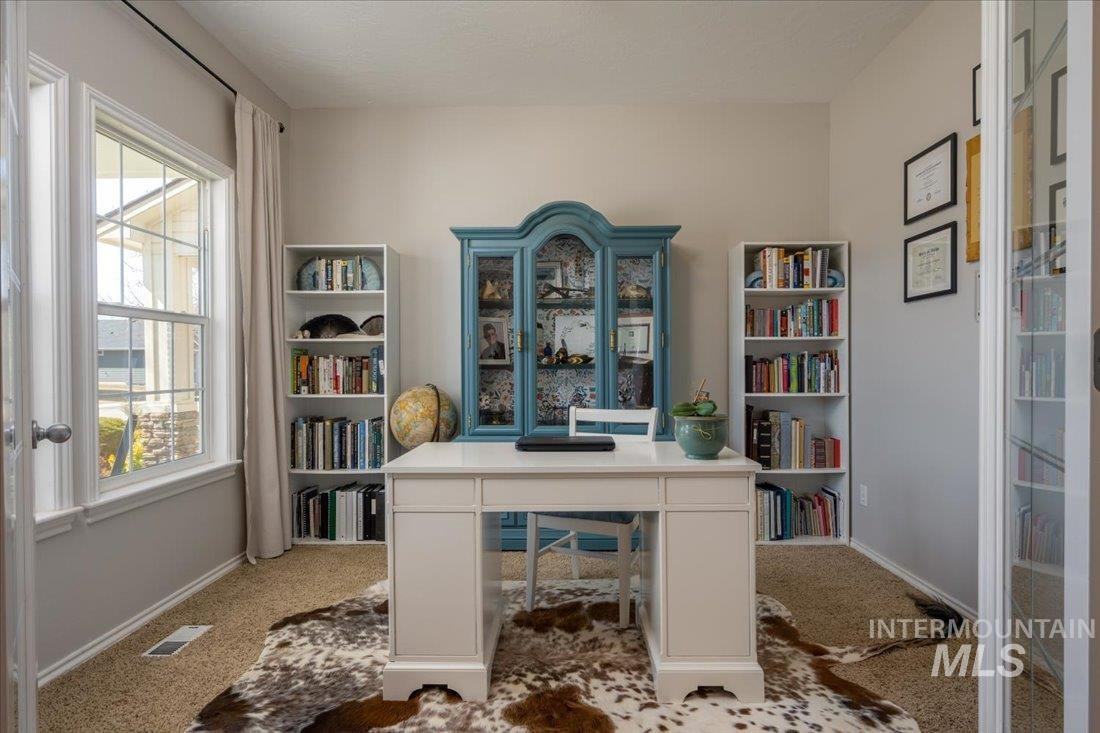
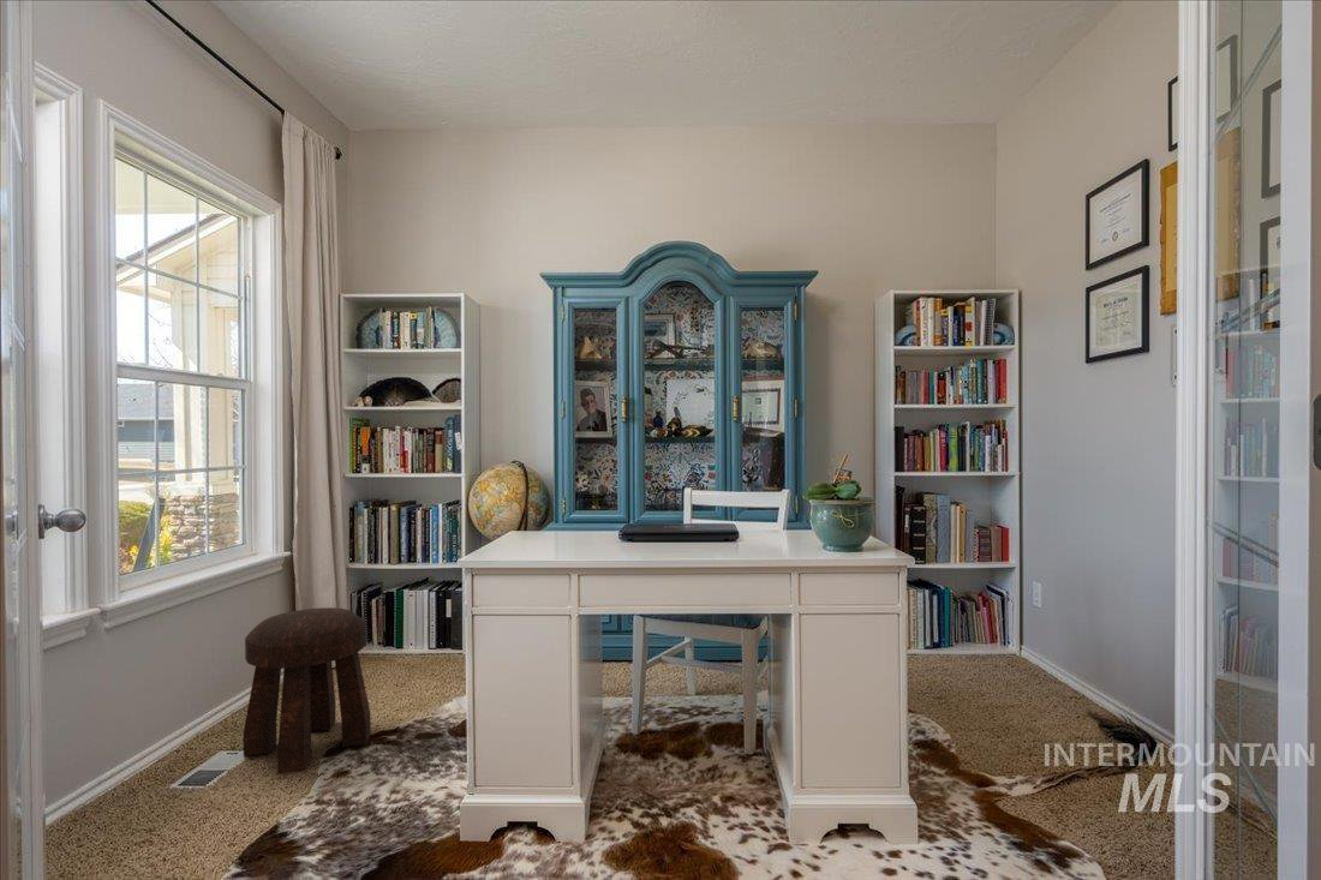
+ stool [243,606,372,774]
